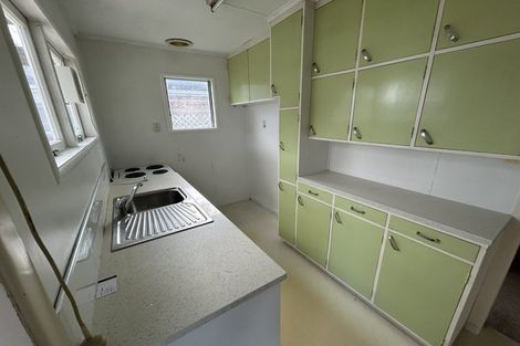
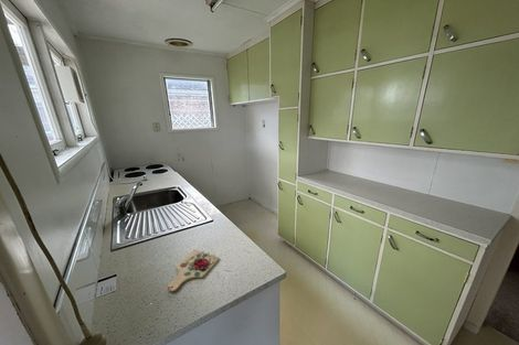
+ cutting board [167,249,220,292]
